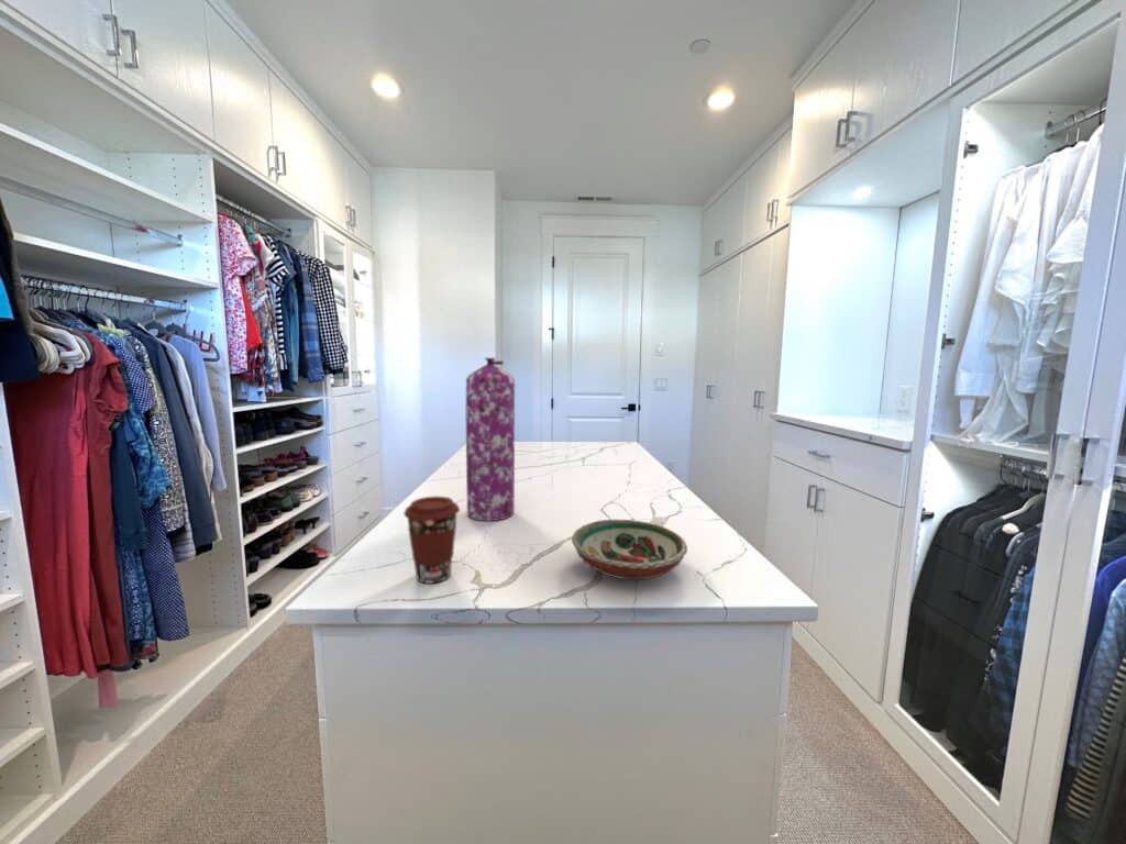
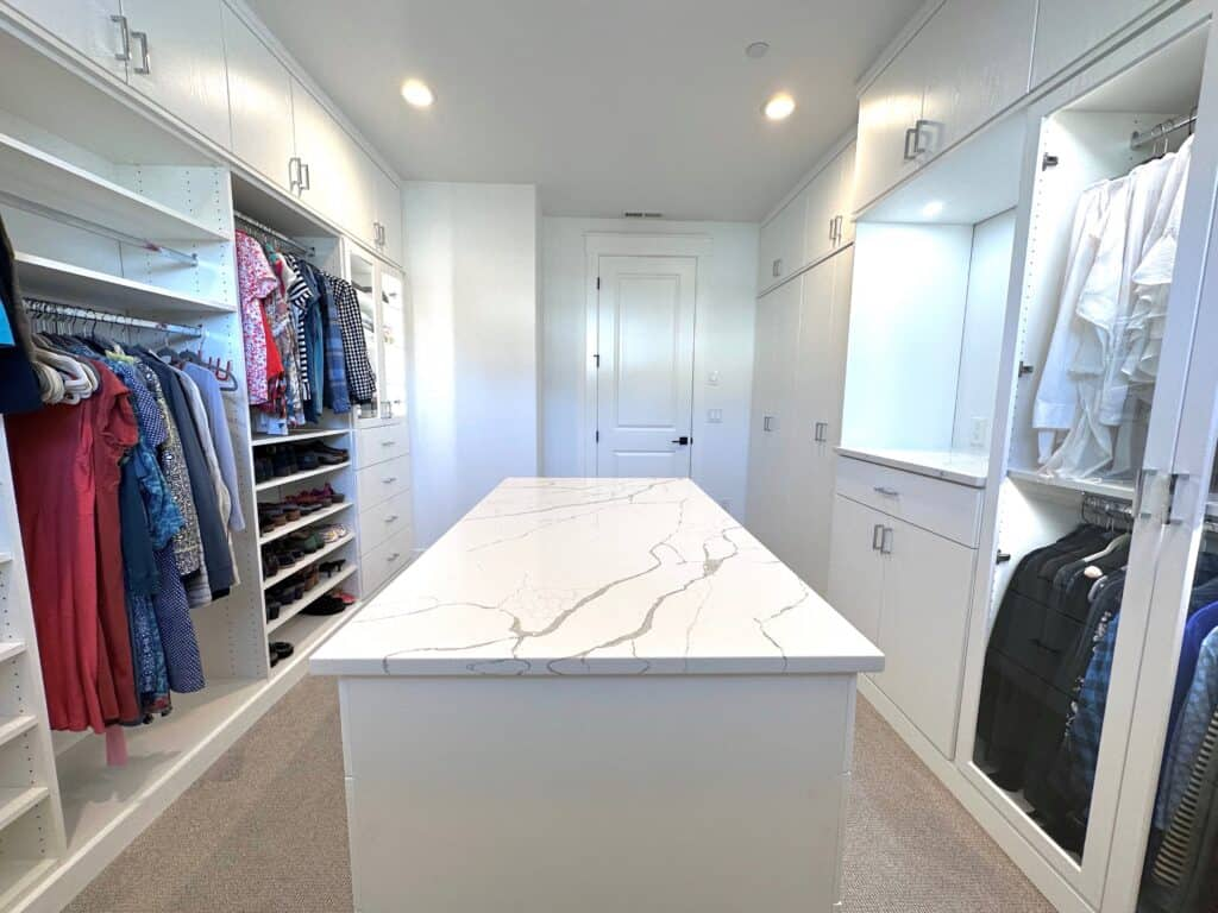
- gas cylinder [465,357,516,522]
- decorative bowl [571,519,688,580]
- coffee cup [402,496,461,585]
